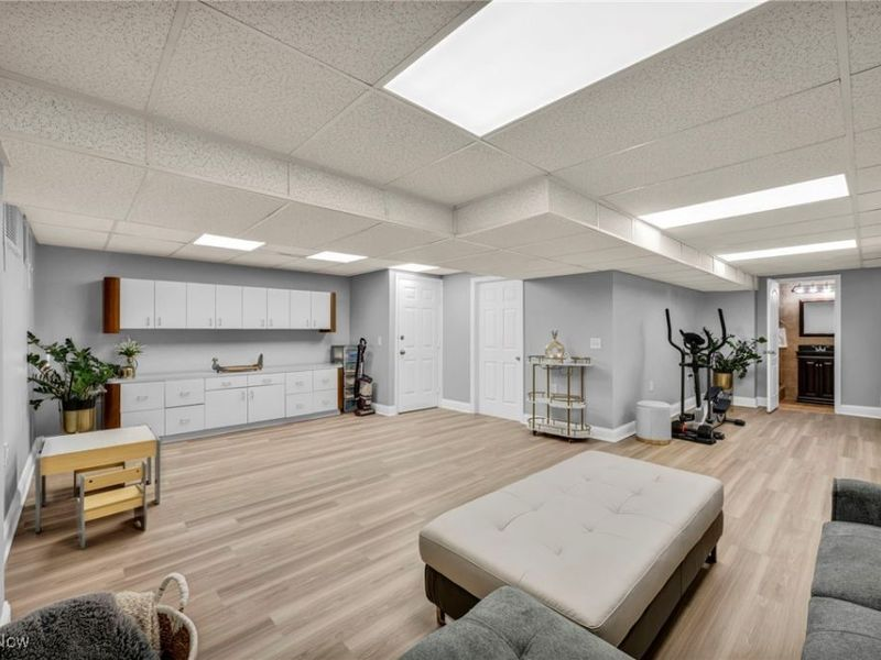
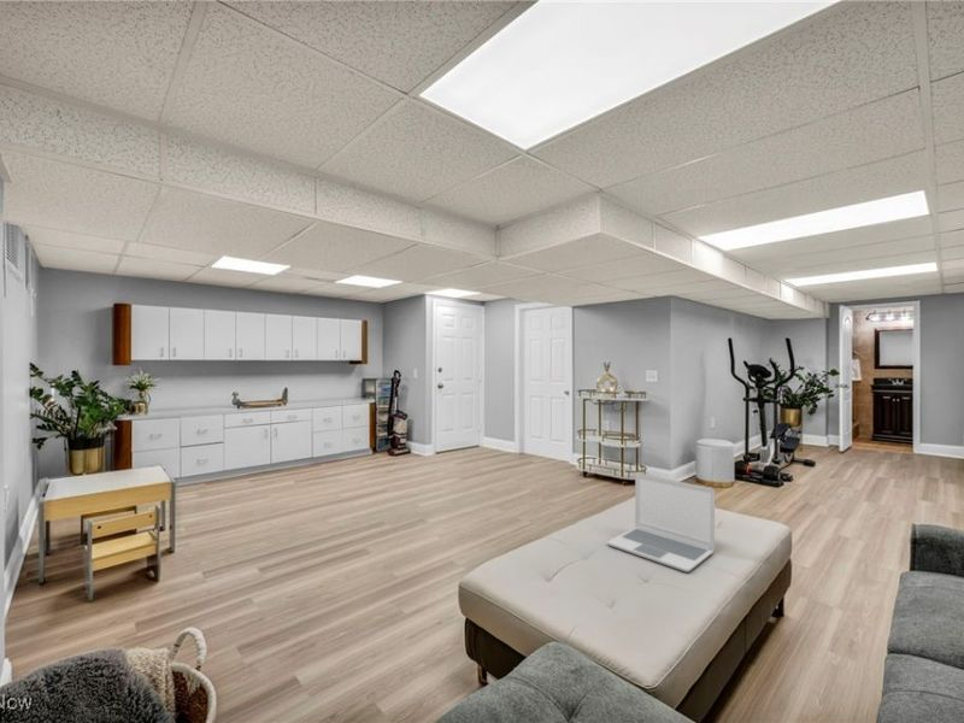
+ laptop [606,472,716,574]
